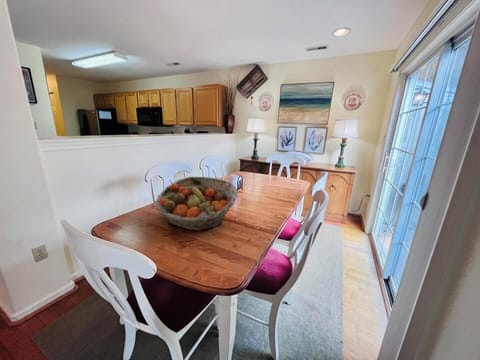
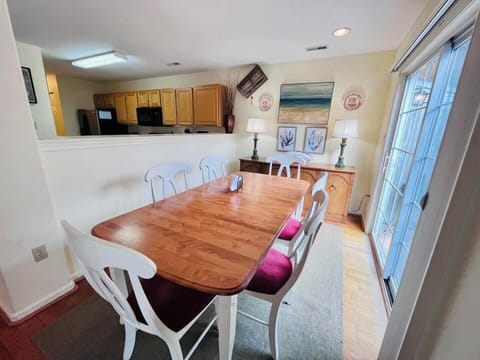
- fruit basket [155,176,239,232]
